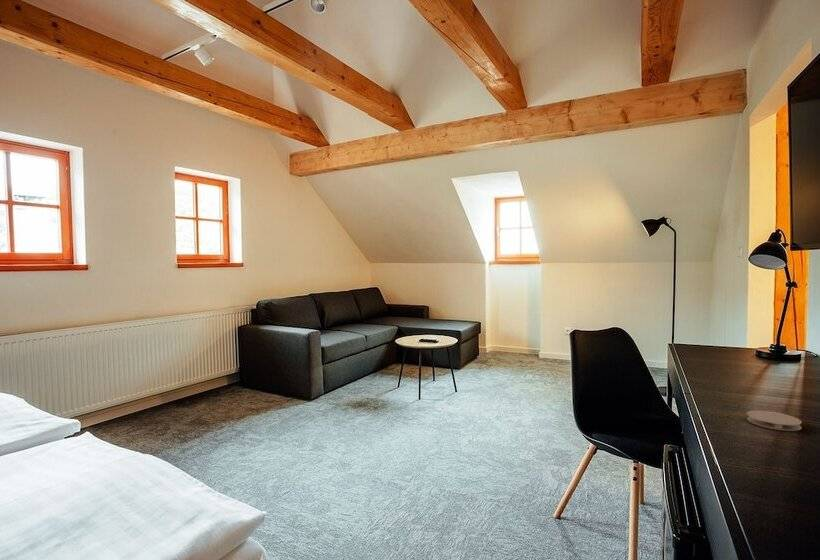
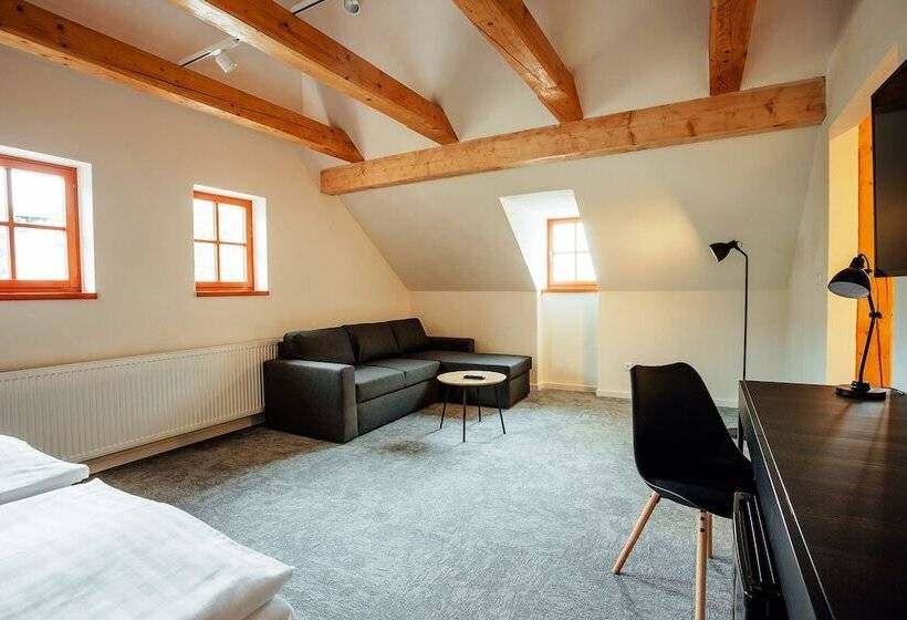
- coaster [746,410,803,432]
